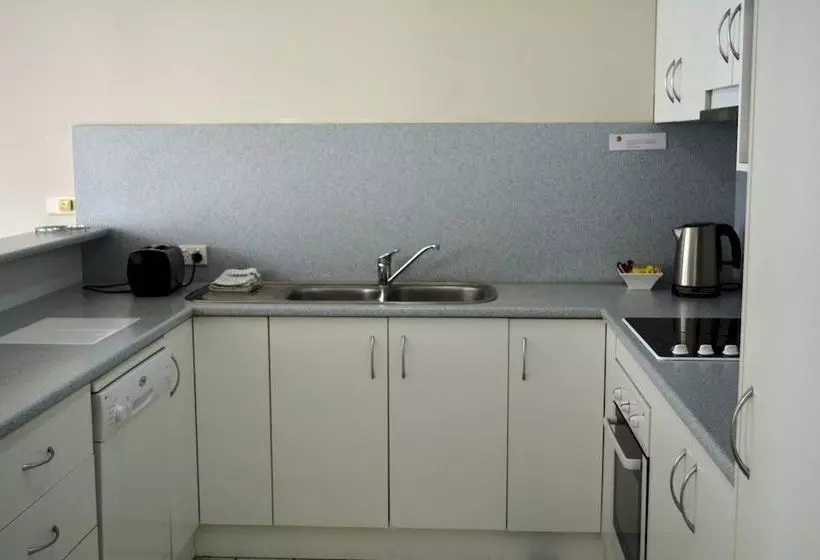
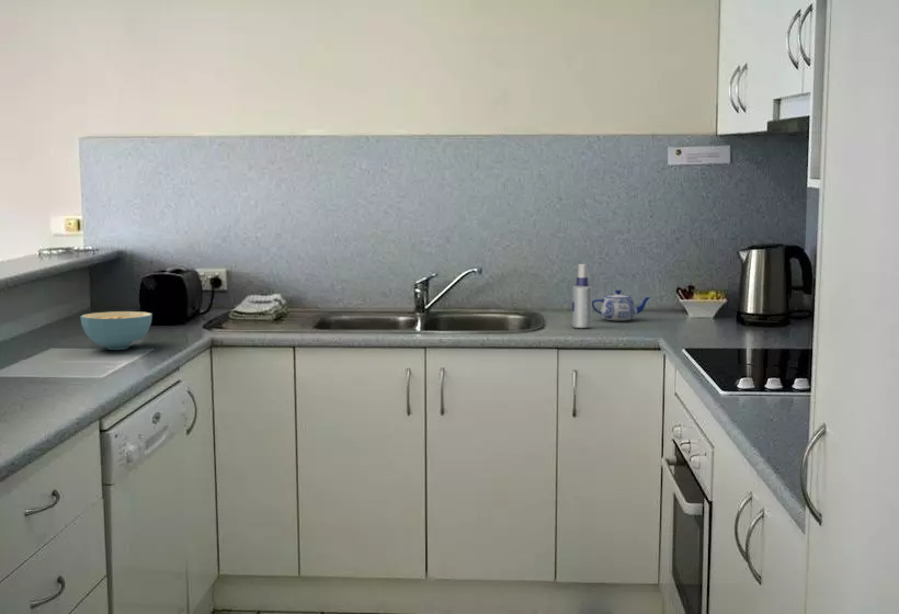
+ spray bottle [571,263,593,329]
+ cereal bowl [79,310,153,351]
+ teapot [592,288,652,321]
